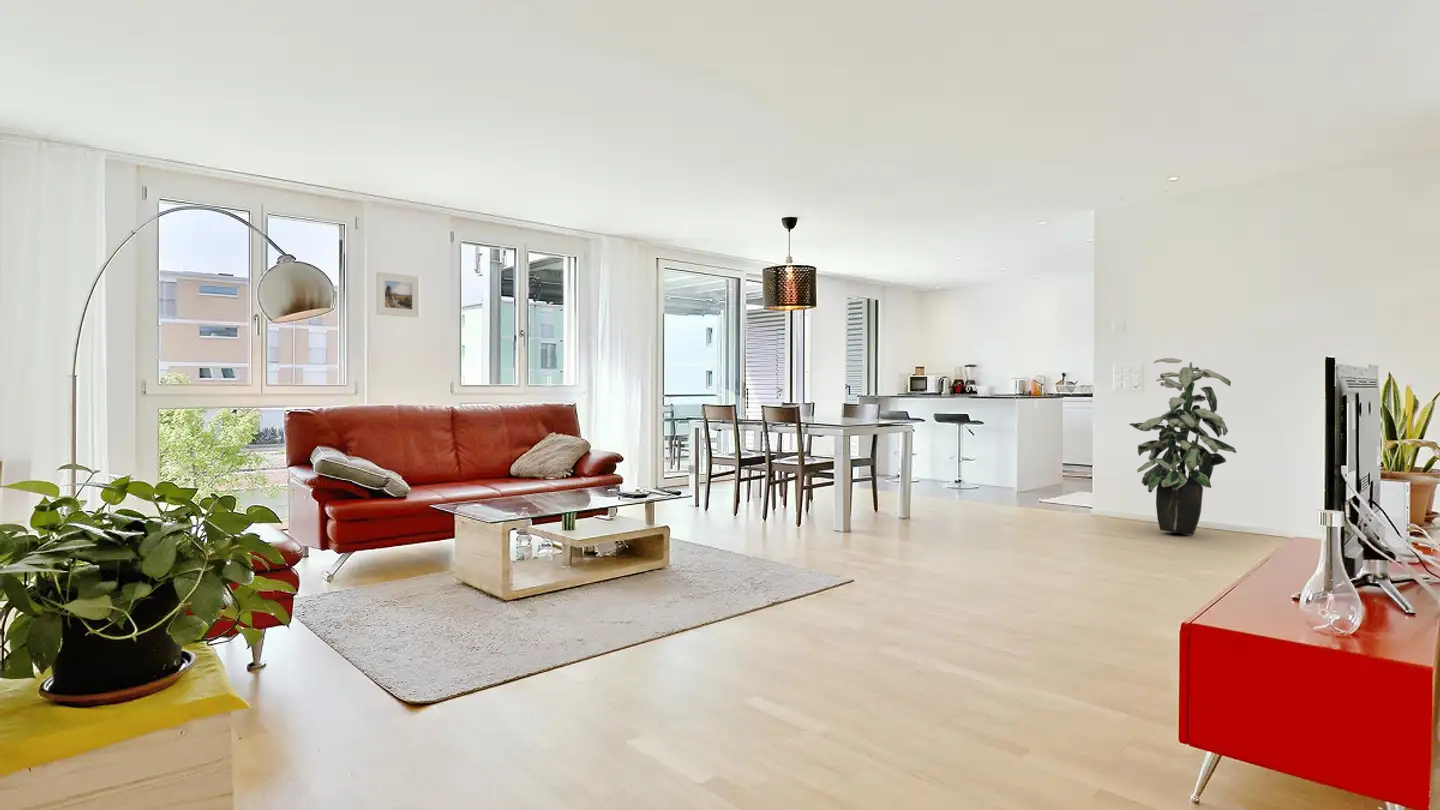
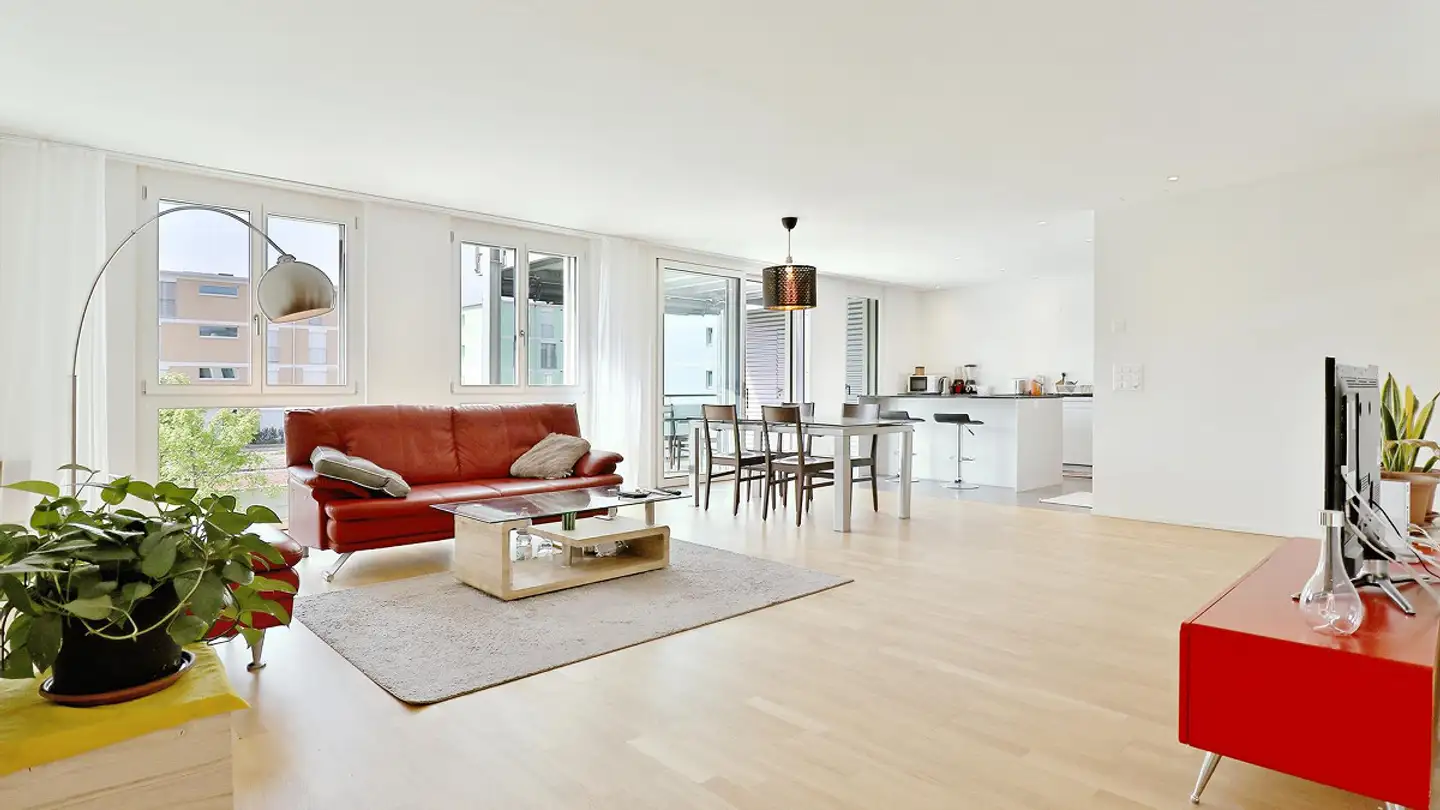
- indoor plant [1128,357,1238,535]
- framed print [375,271,421,319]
